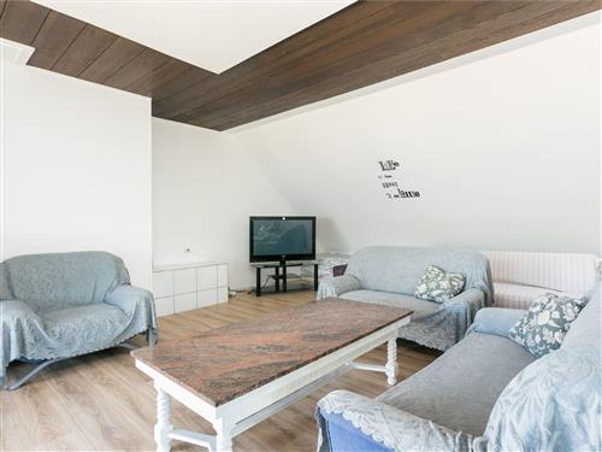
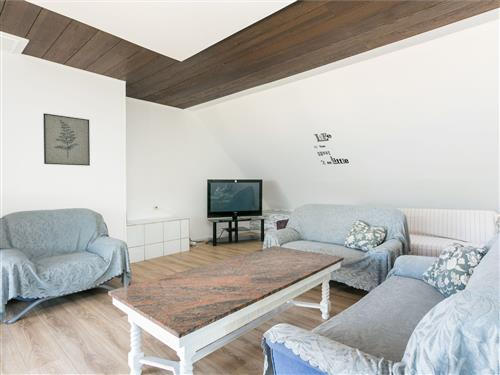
+ wall art [42,112,91,167]
